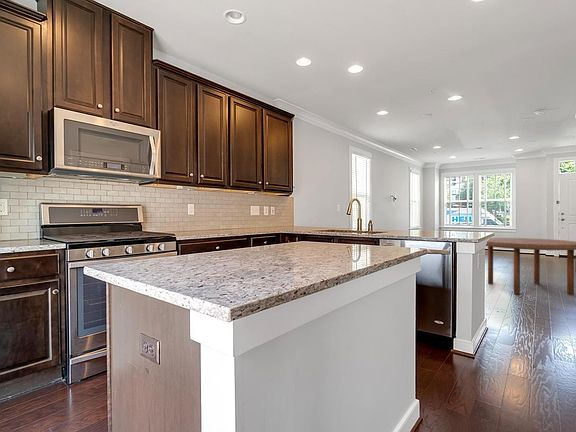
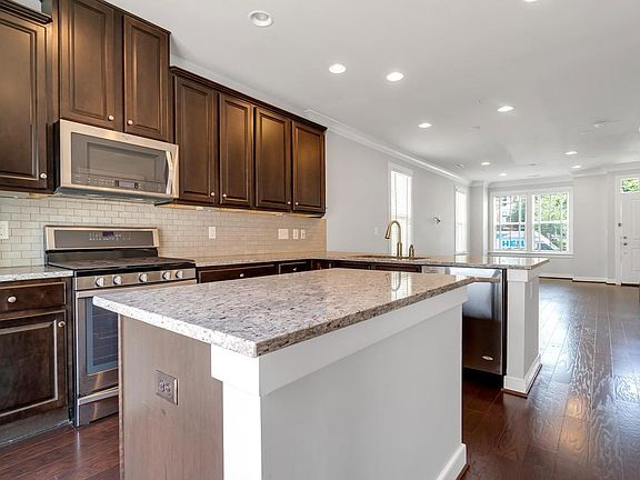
- dining table [485,237,576,296]
